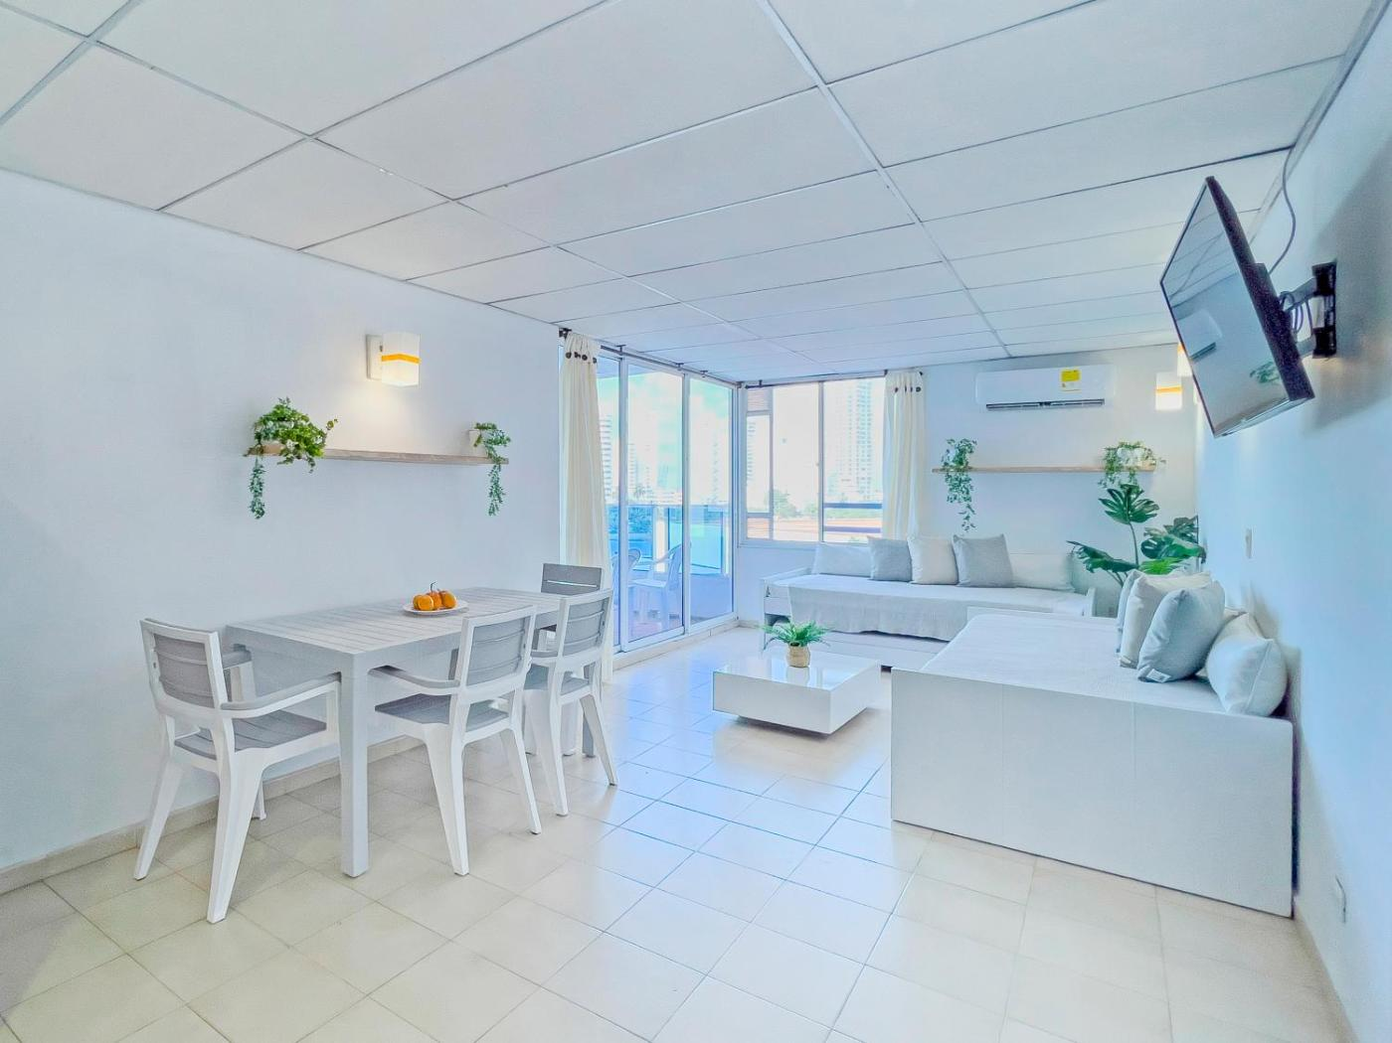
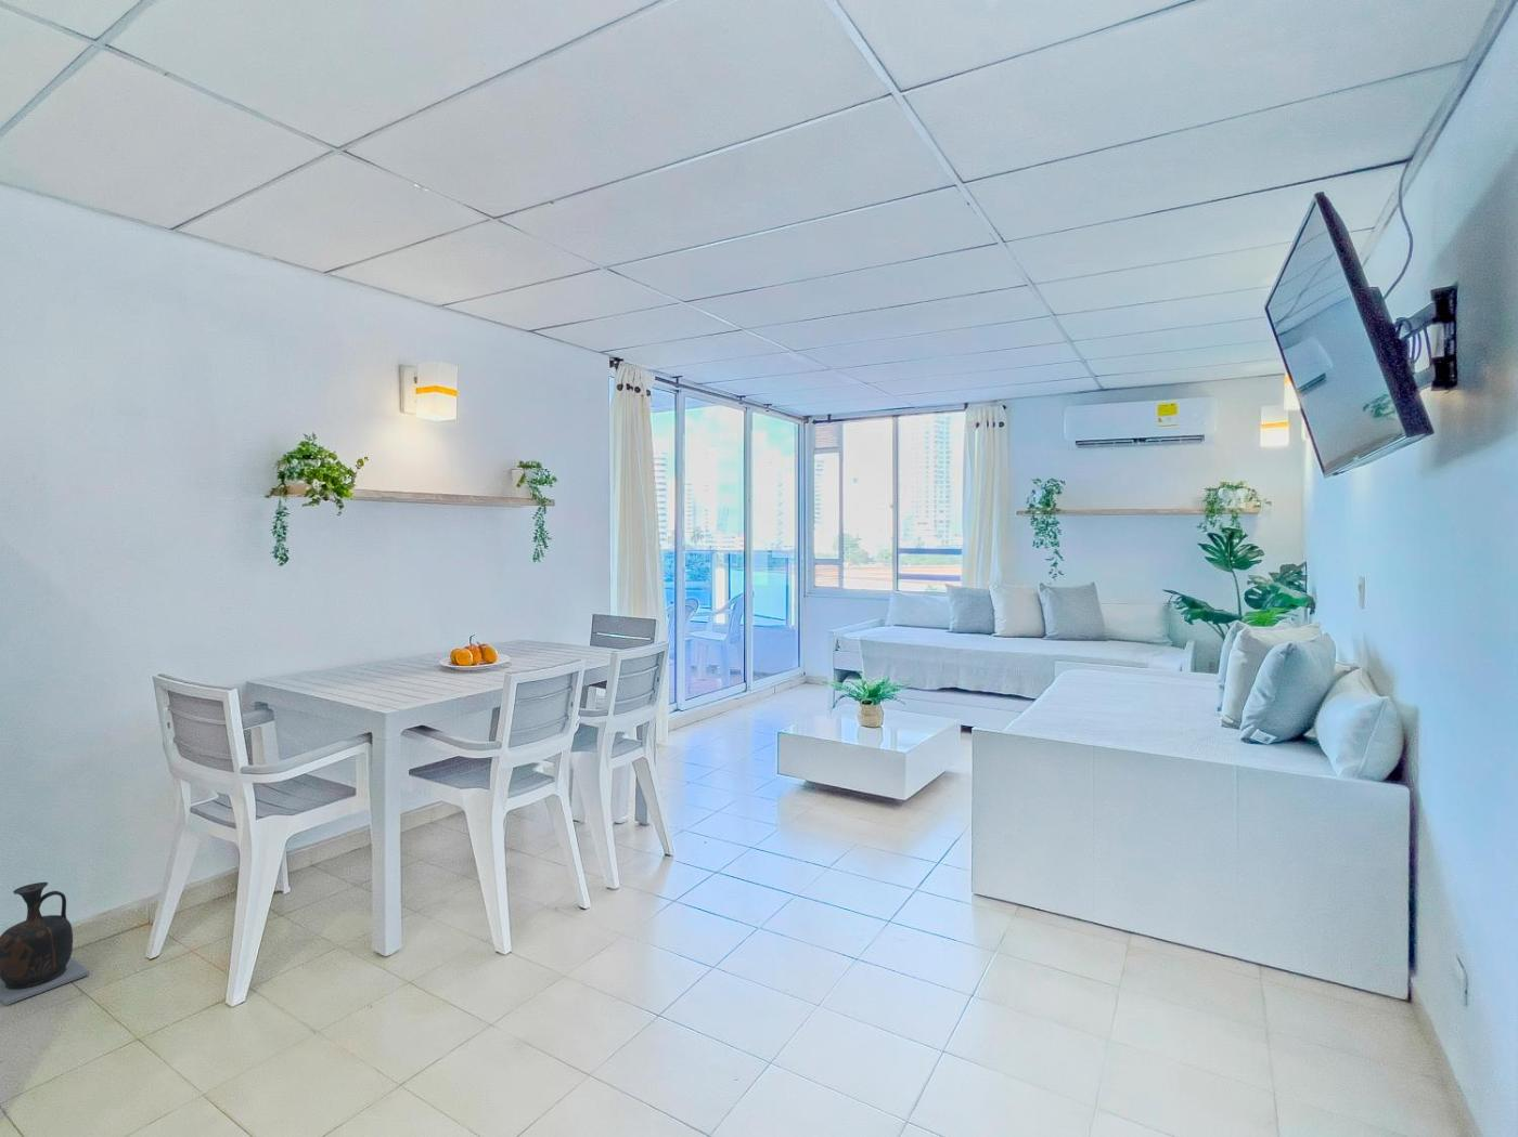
+ vase [0,881,90,1006]
